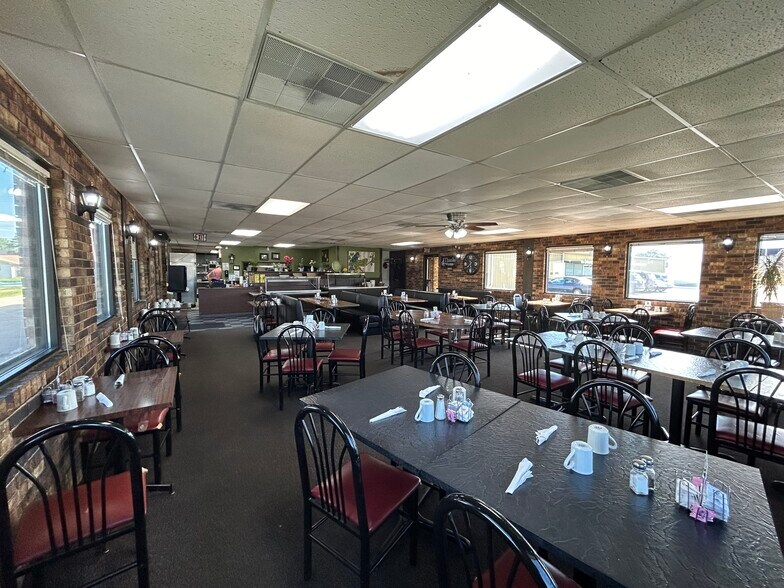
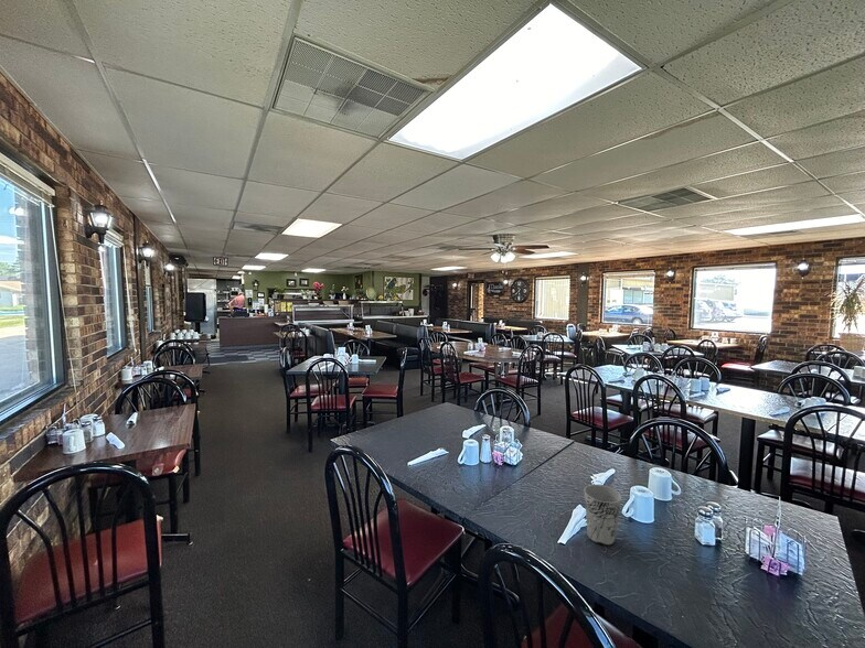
+ cup [583,484,622,547]
